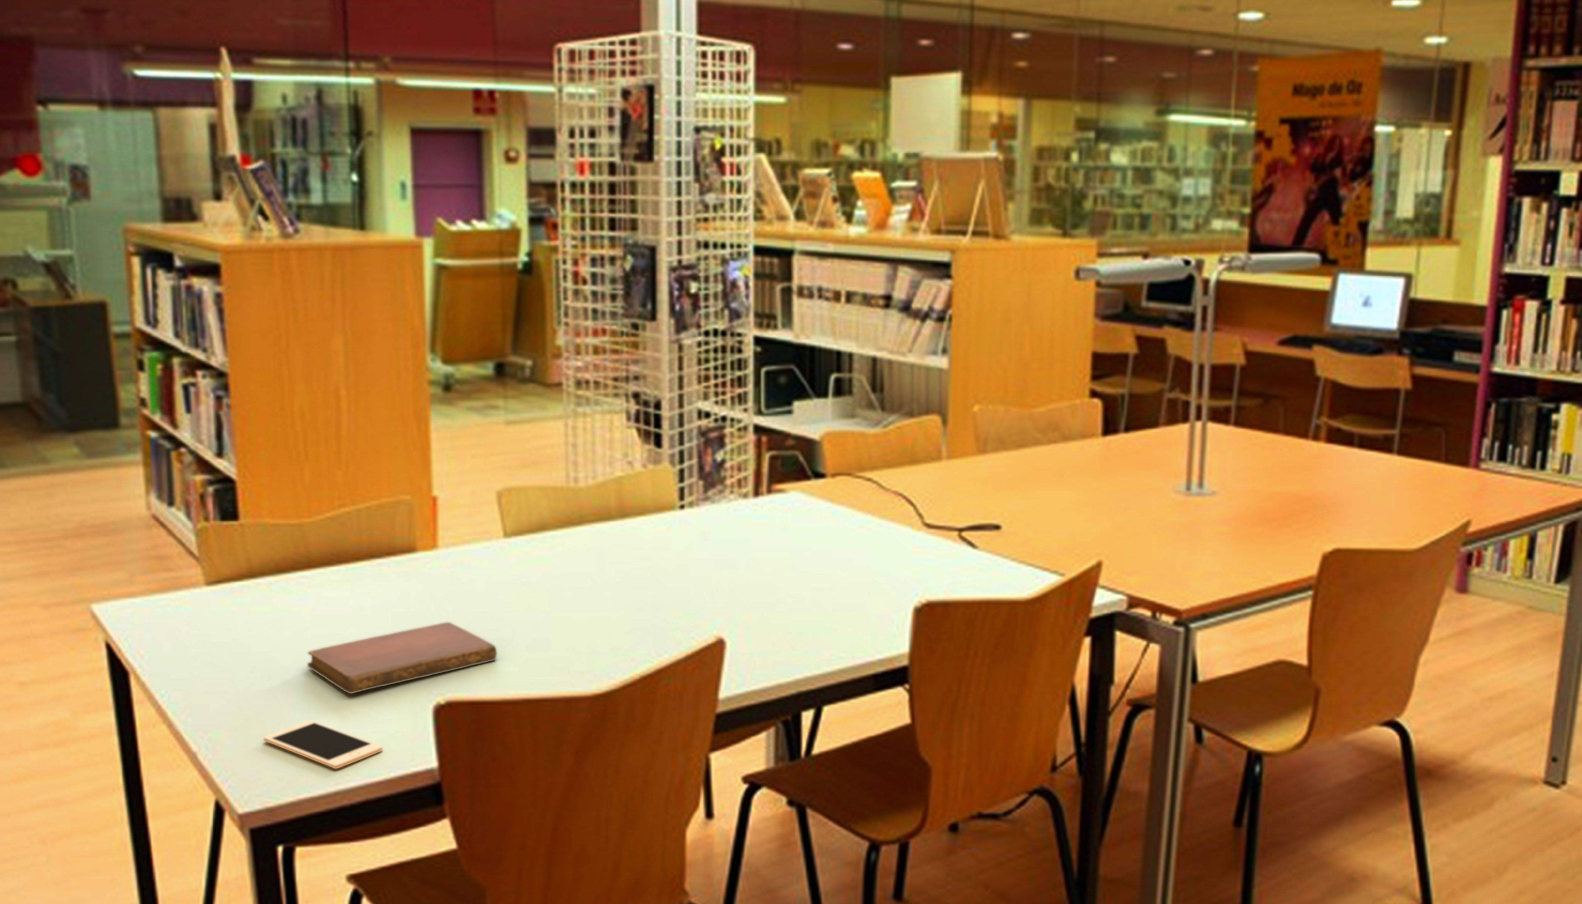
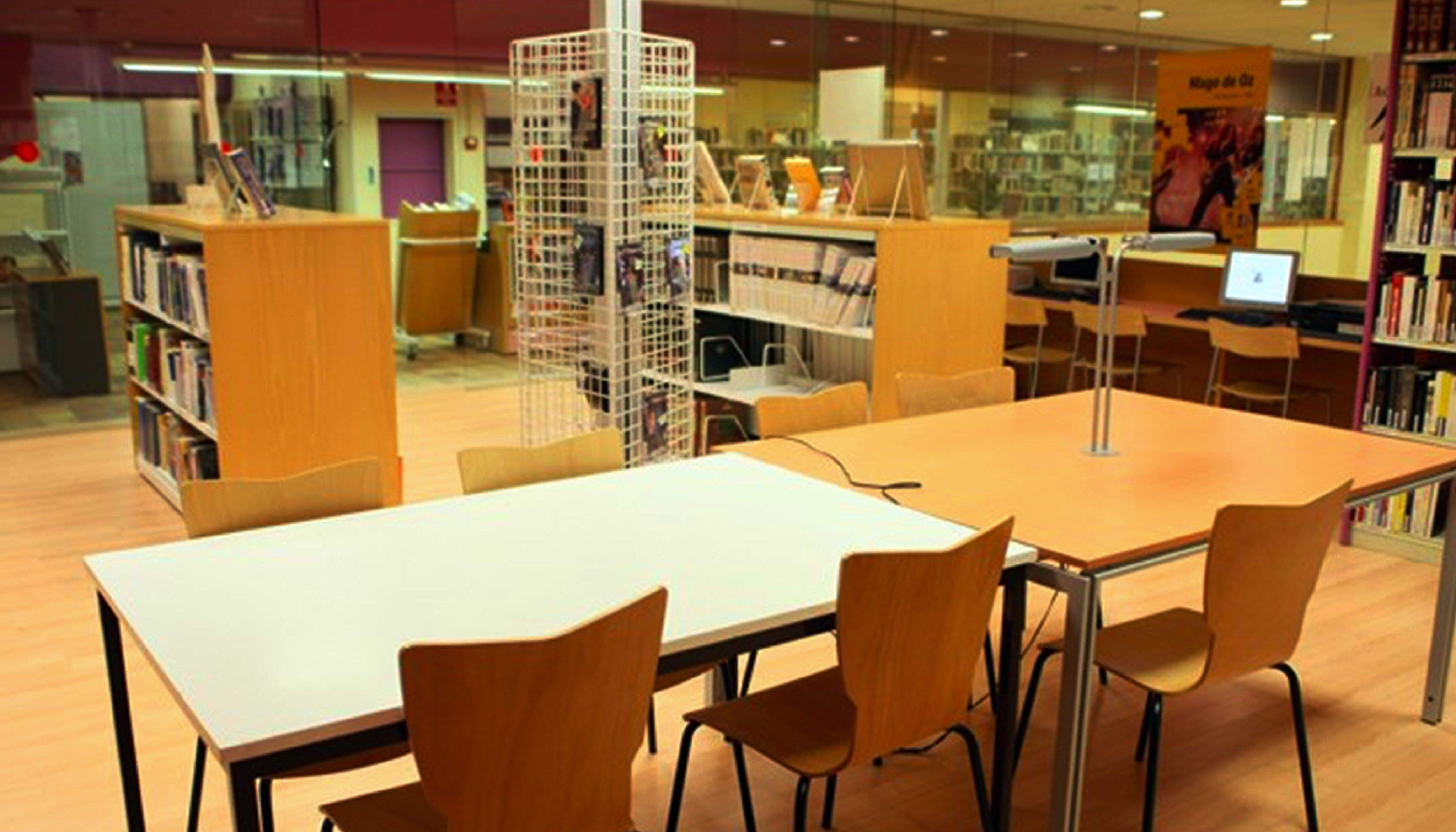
- notebook [307,622,498,694]
- cell phone [263,720,382,769]
